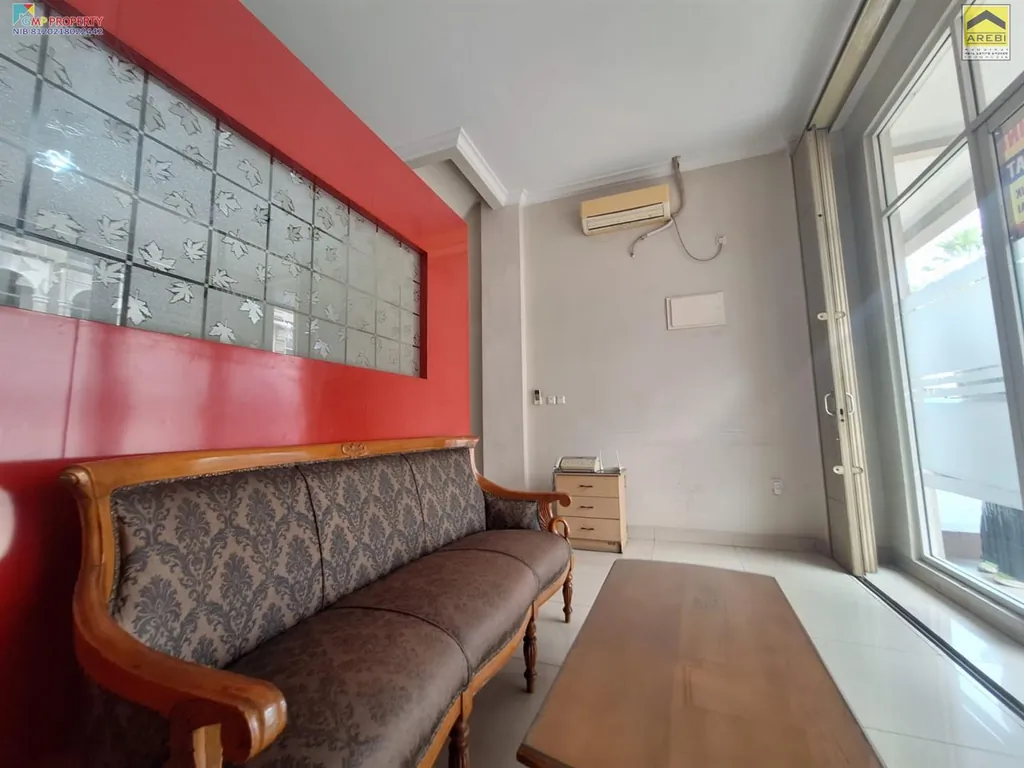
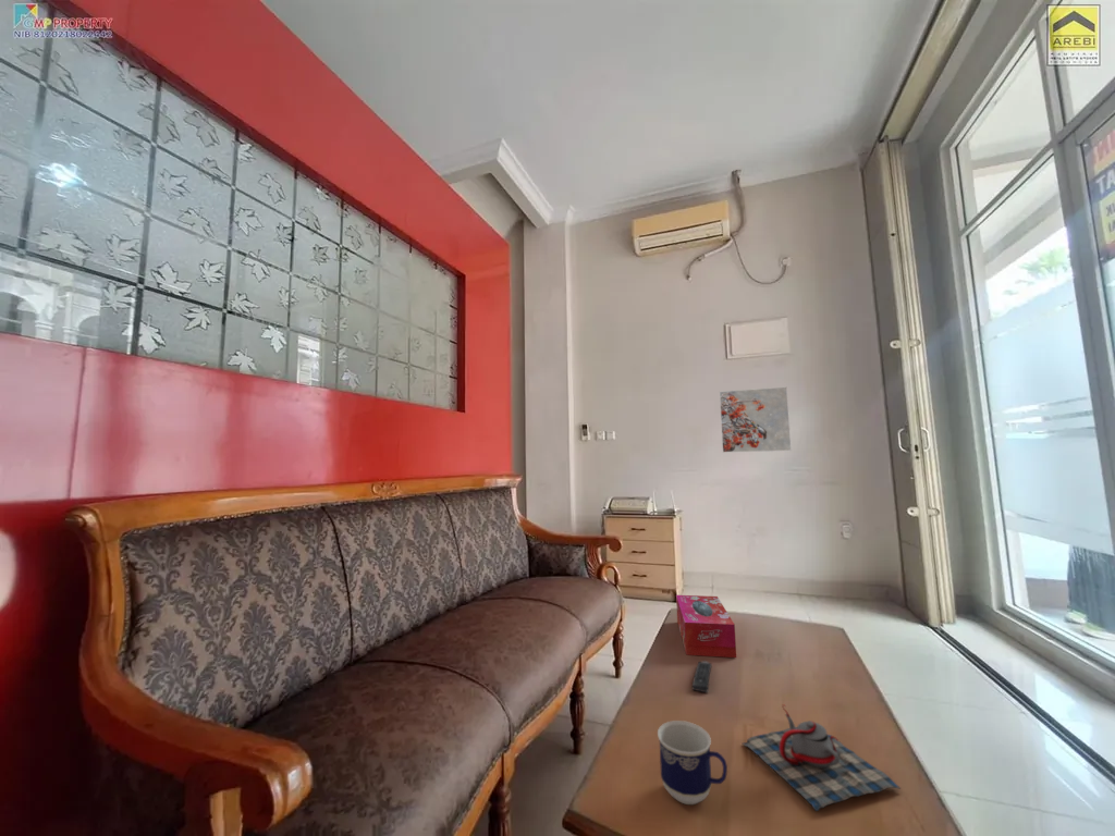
+ tissue box [675,594,737,659]
+ cup [657,720,728,806]
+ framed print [719,385,793,454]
+ remote control [691,660,713,693]
+ teapot [743,703,902,812]
